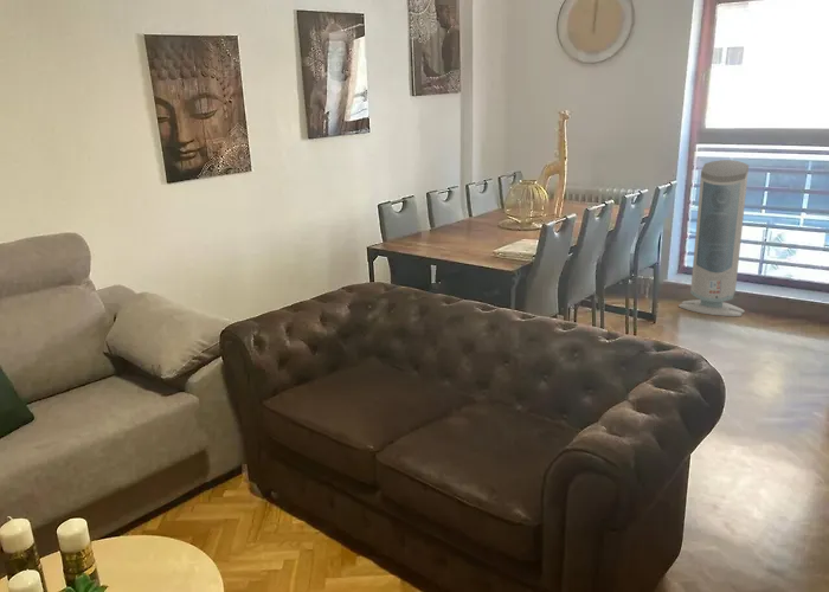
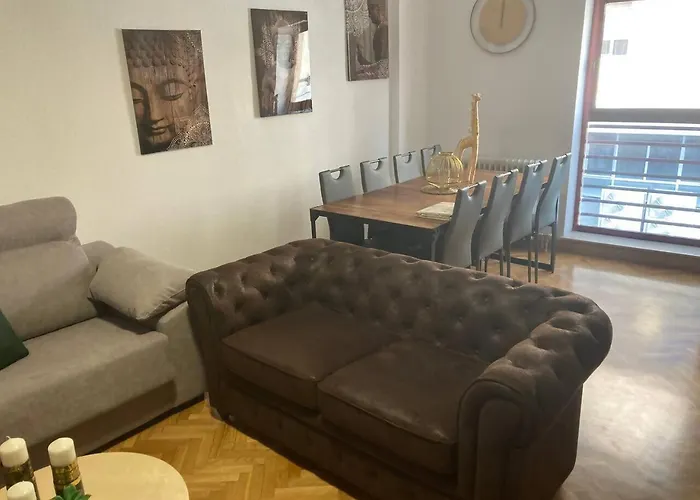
- air purifier [677,159,750,317]
